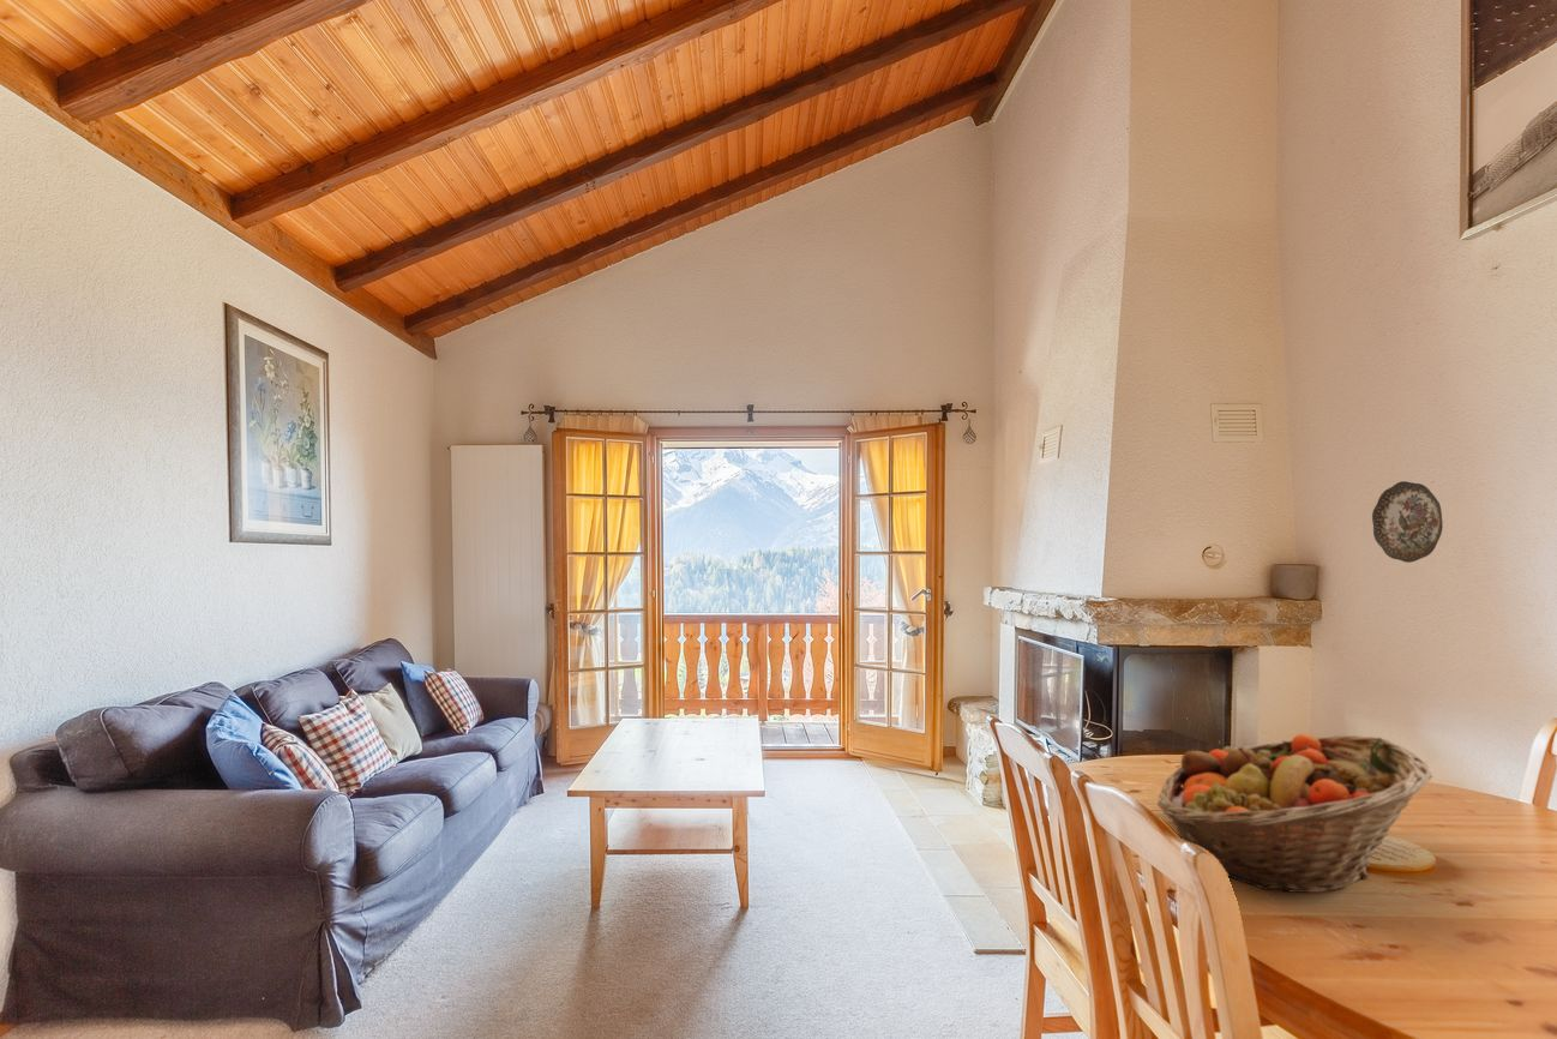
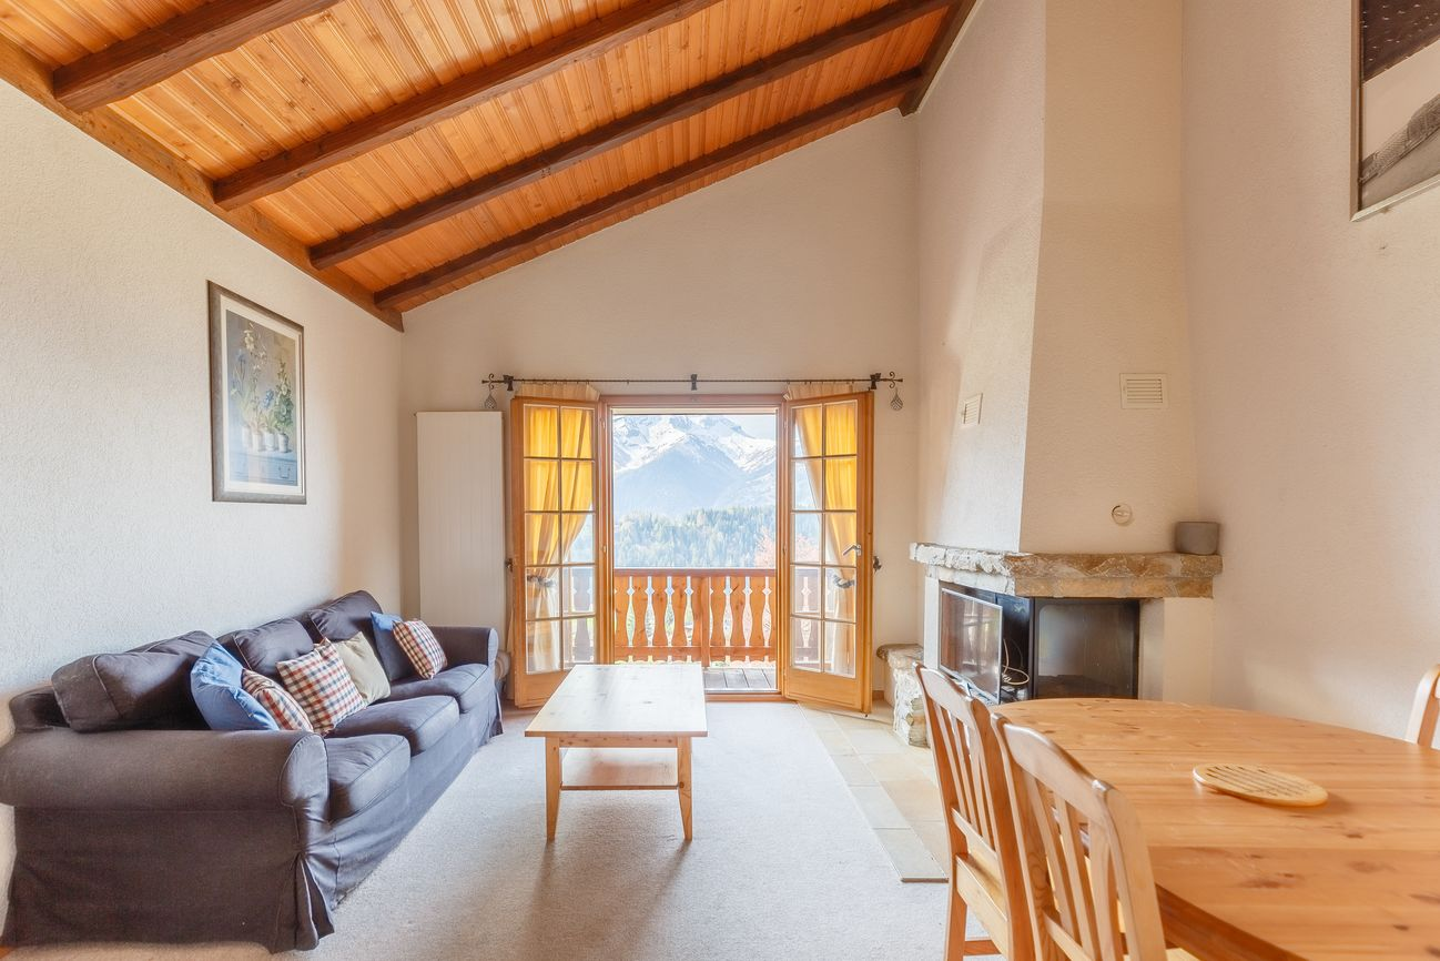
- decorative plate [1371,480,1444,564]
- fruit basket [1156,733,1435,894]
